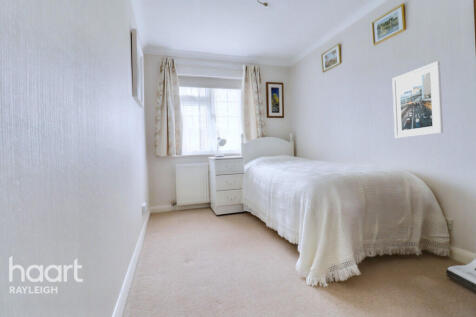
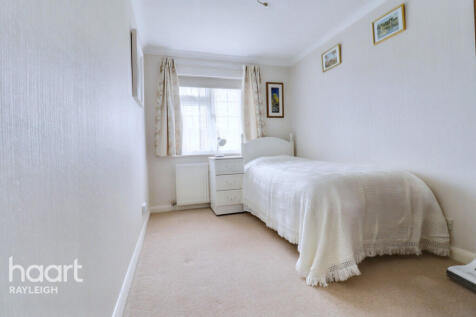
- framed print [391,60,444,139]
